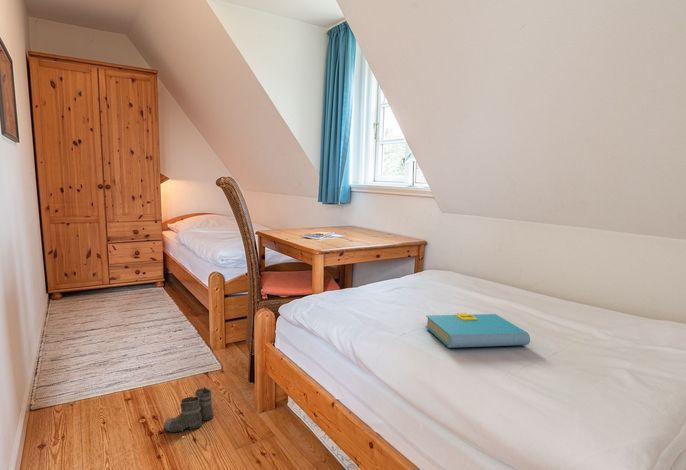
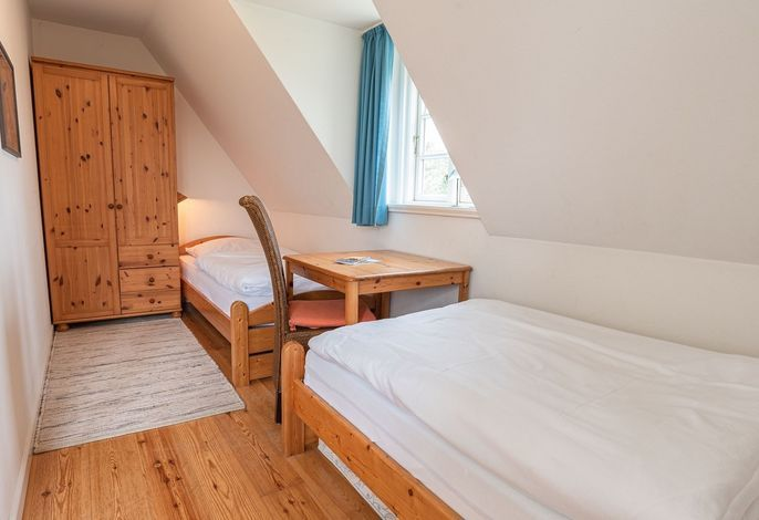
- boots [163,386,215,435]
- book [424,312,531,349]
